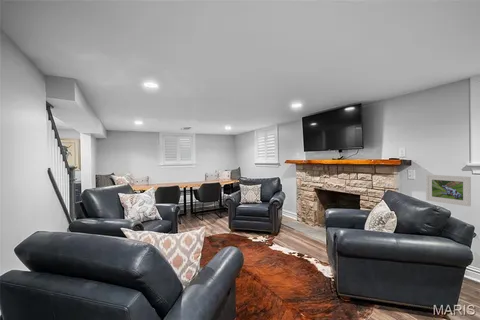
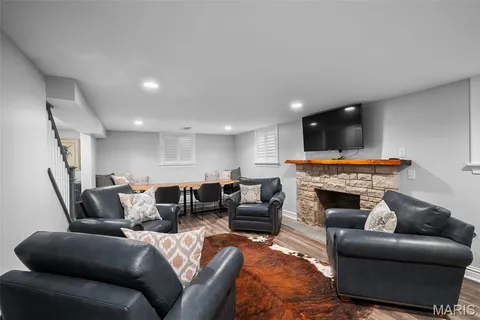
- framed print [425,174,472,207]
